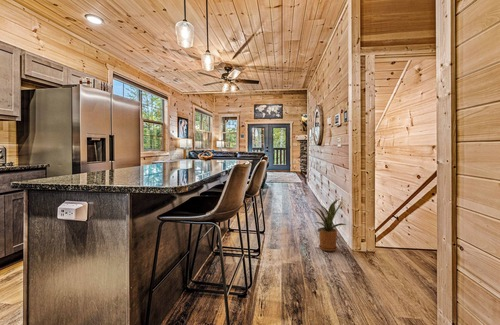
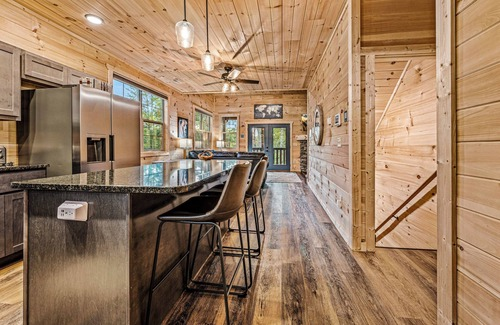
- house plant [310,198,347,252]
